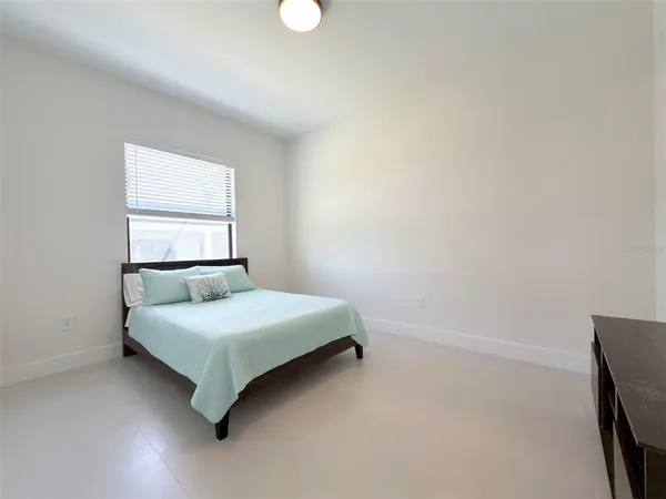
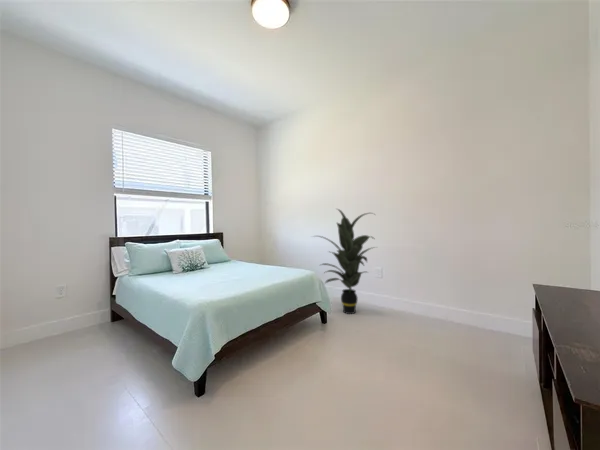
+ indoor plant [311,208,377,315]
